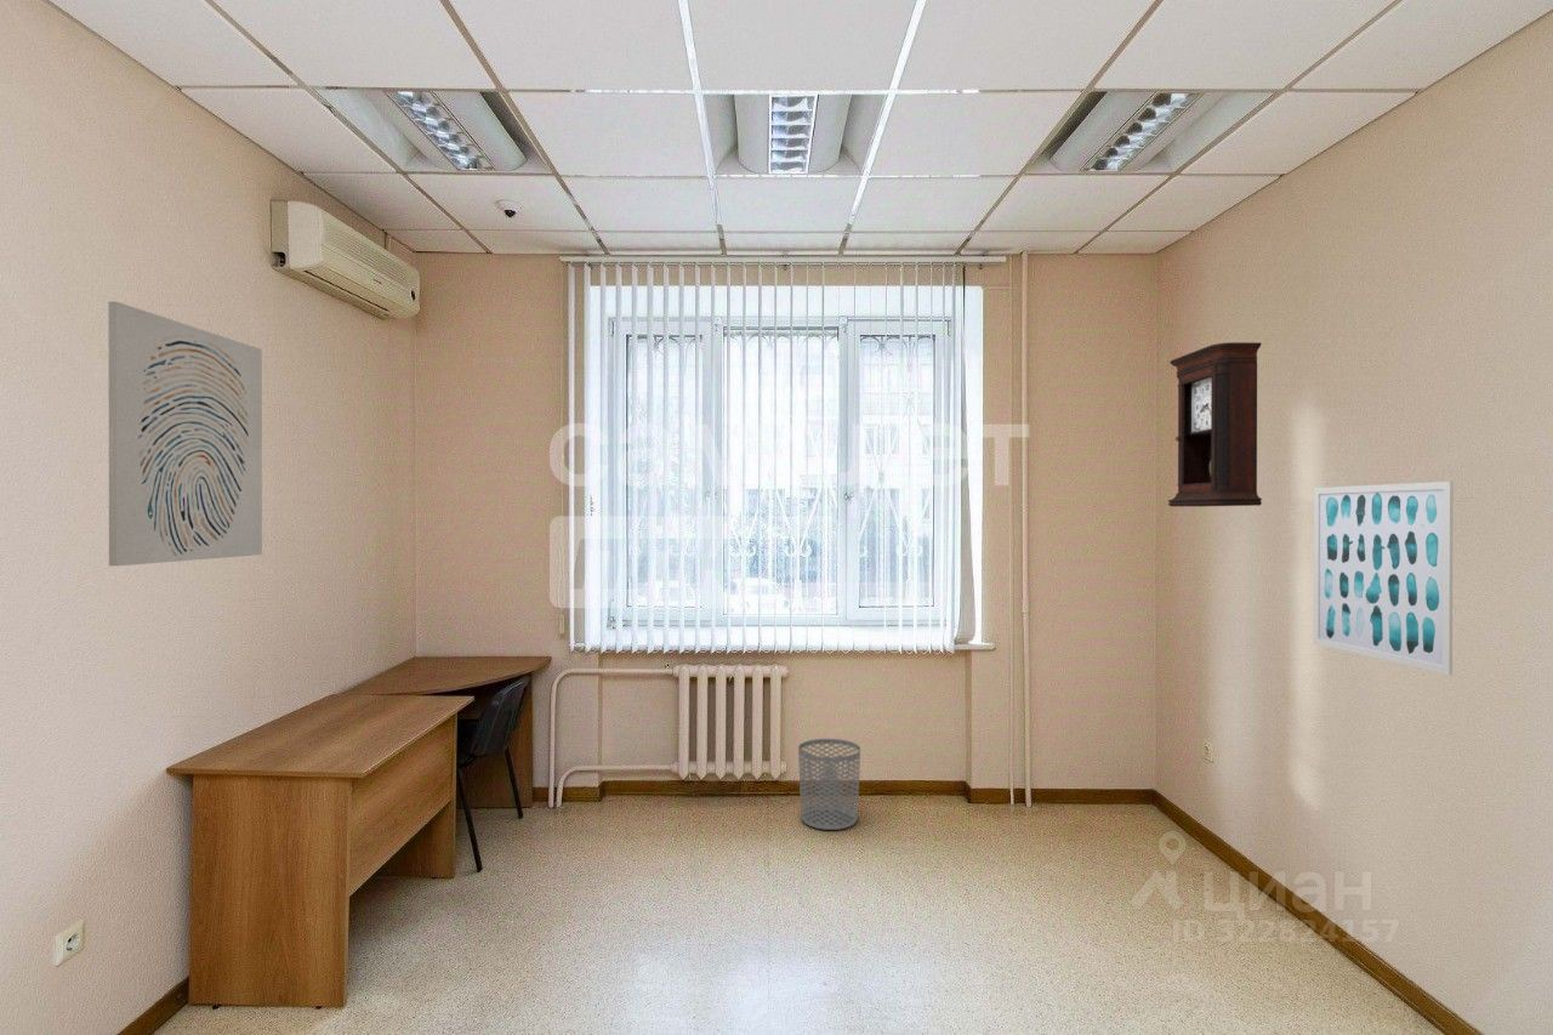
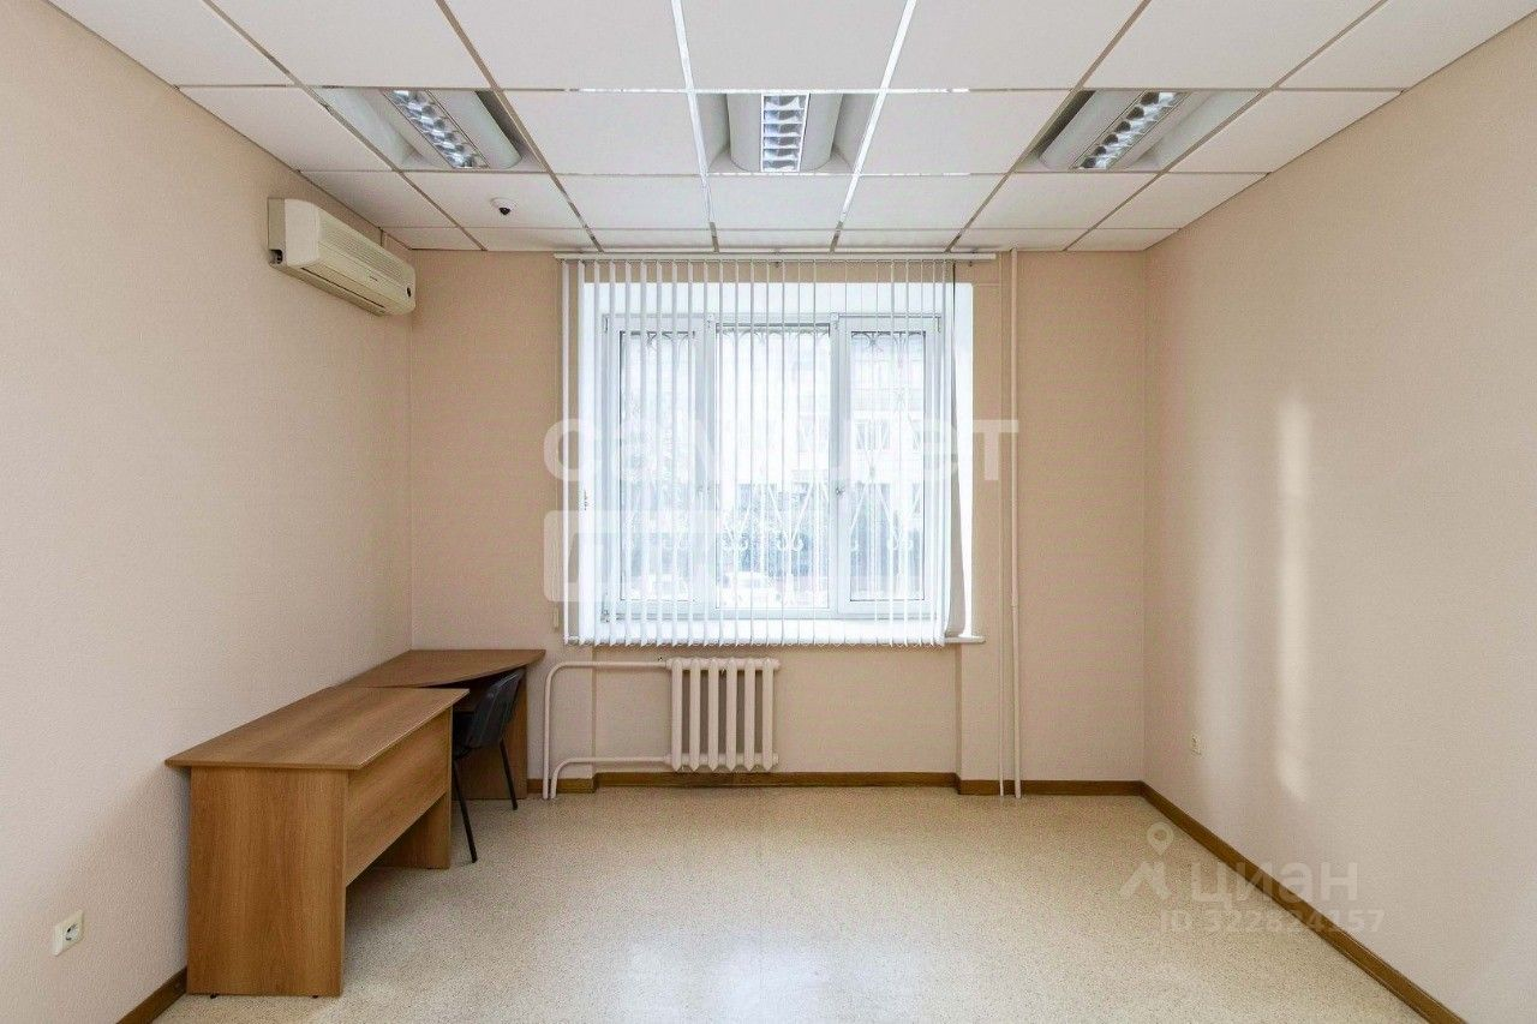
- wall art [108,301,263,567]
- pendulum clock [1167,341,1263,507]
- waste bin [797,738,861,831]
- wall art [1313,480,1455,677]
